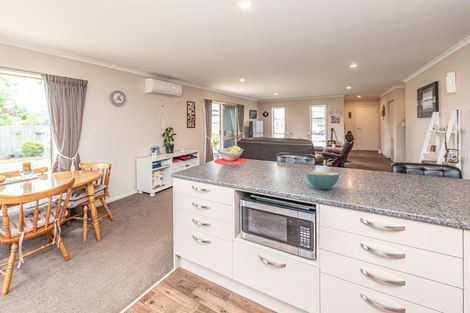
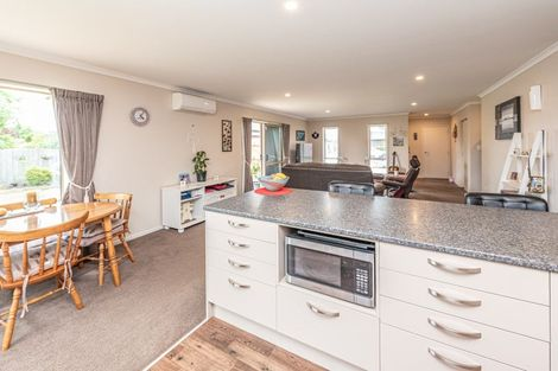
- cereal bowl [305,171,340,190]
